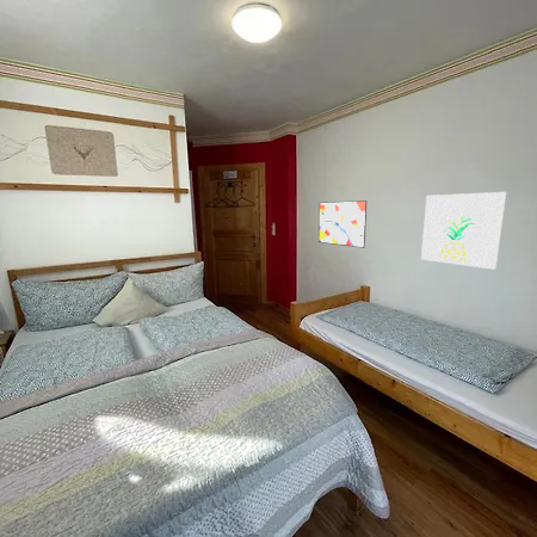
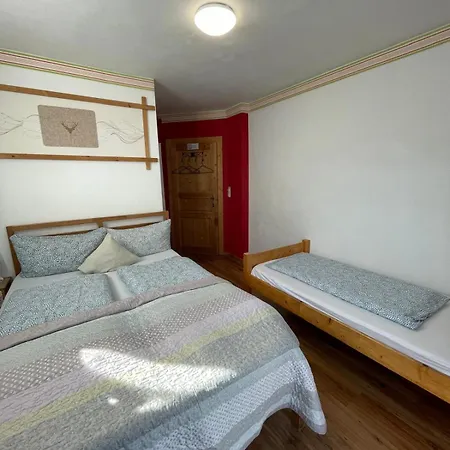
- wall art [420,191,507,270]
- wall art [317,199,368,249]
